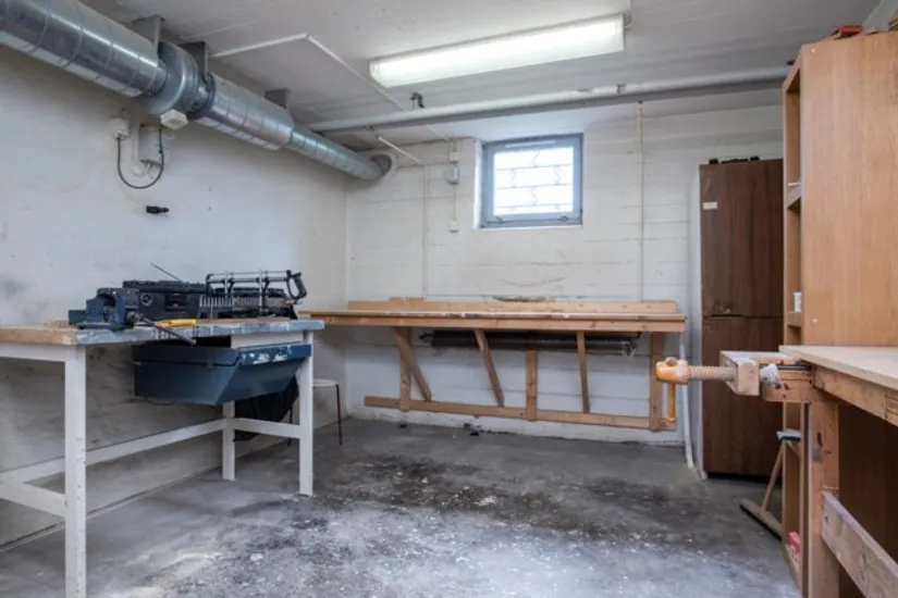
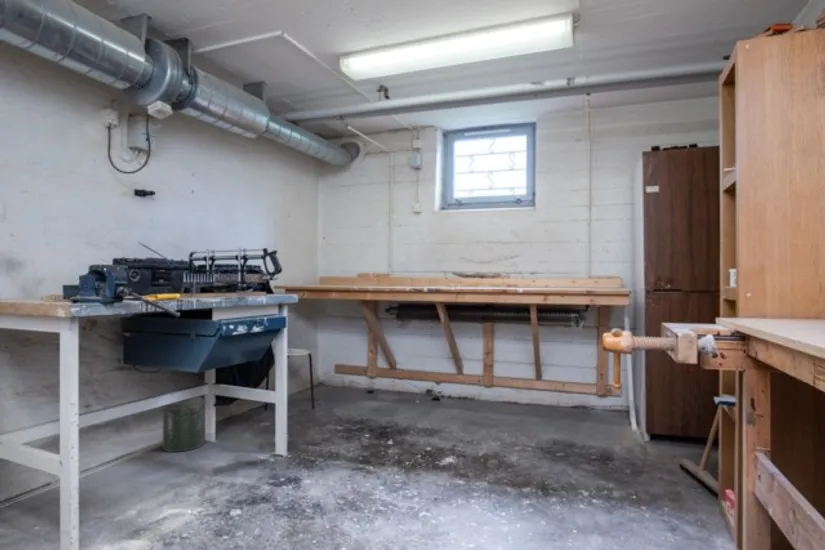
+ canister [161,395,208,453]
